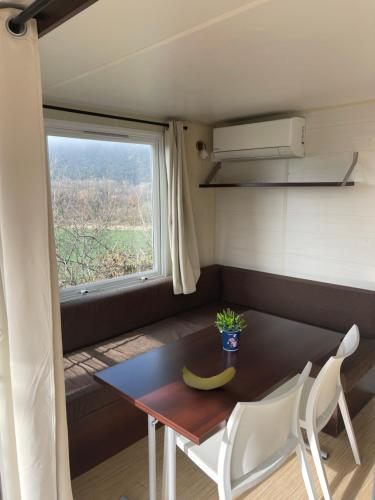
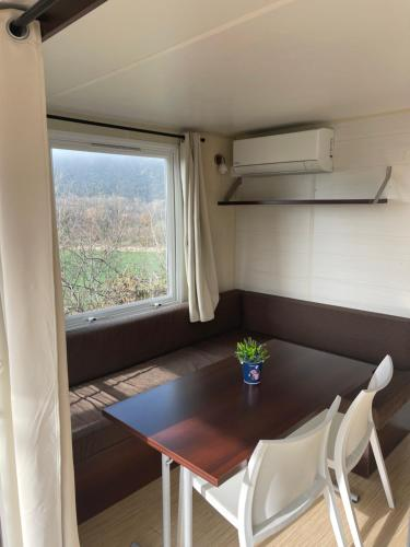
- fruit [180,365,237,391]
